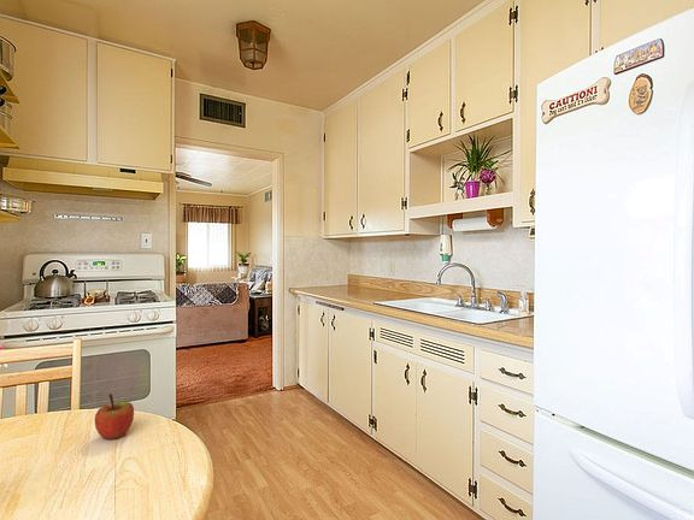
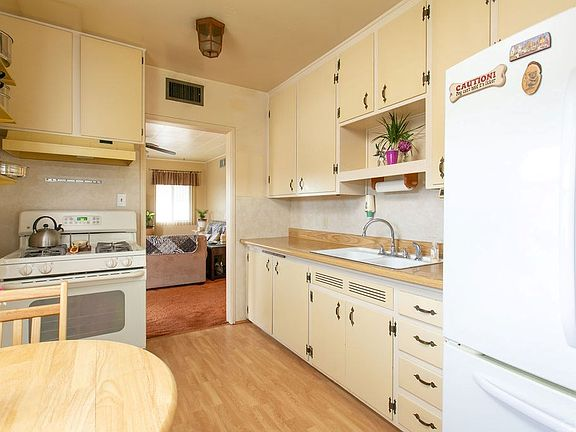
- apple [93,392,135,441]
